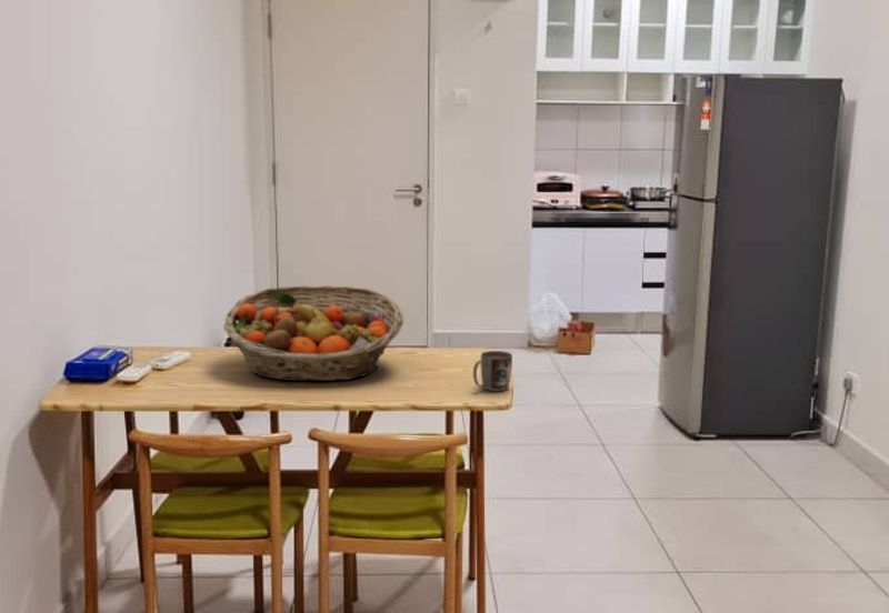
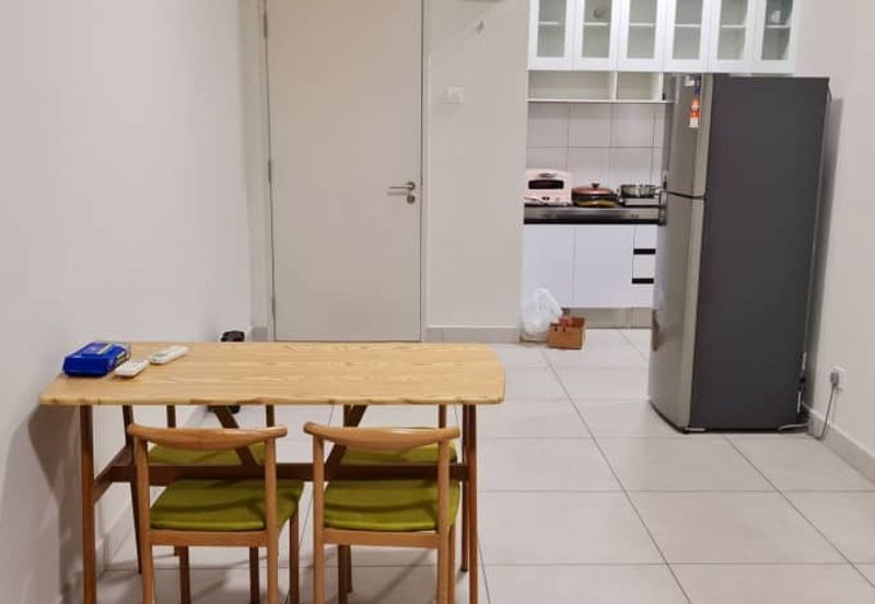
- fruit basket [222,284,404,382]
- mug [472,350,513,392]
